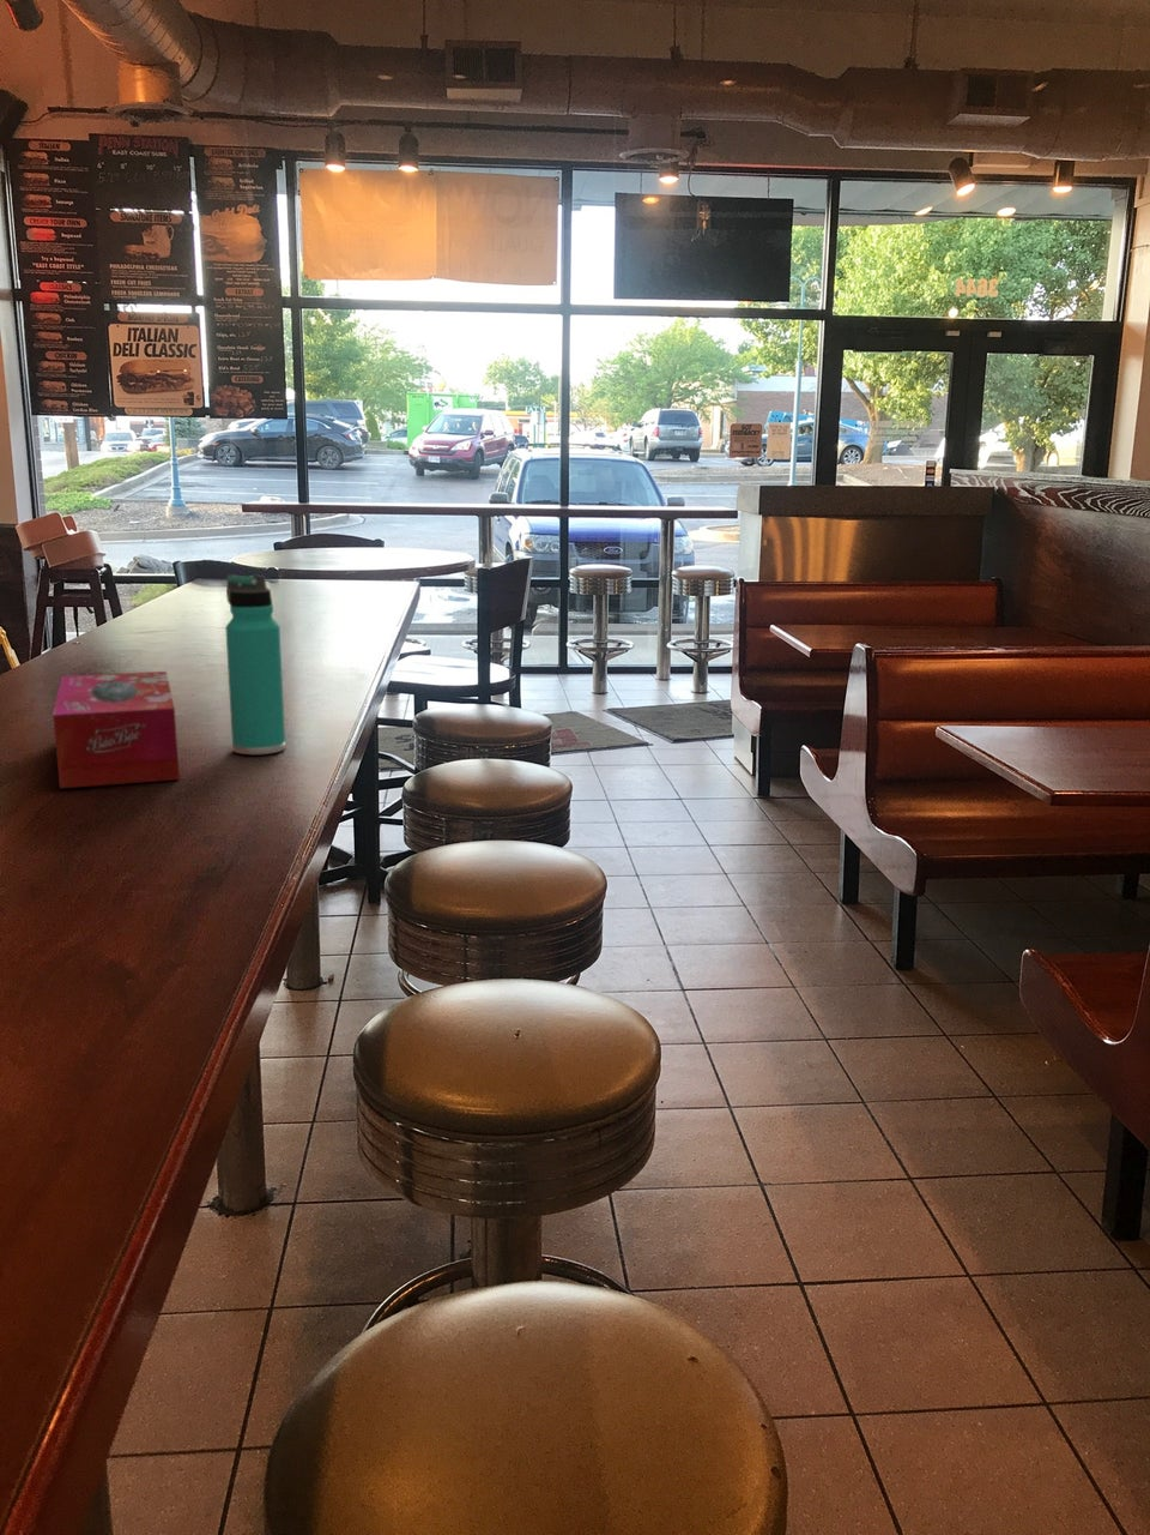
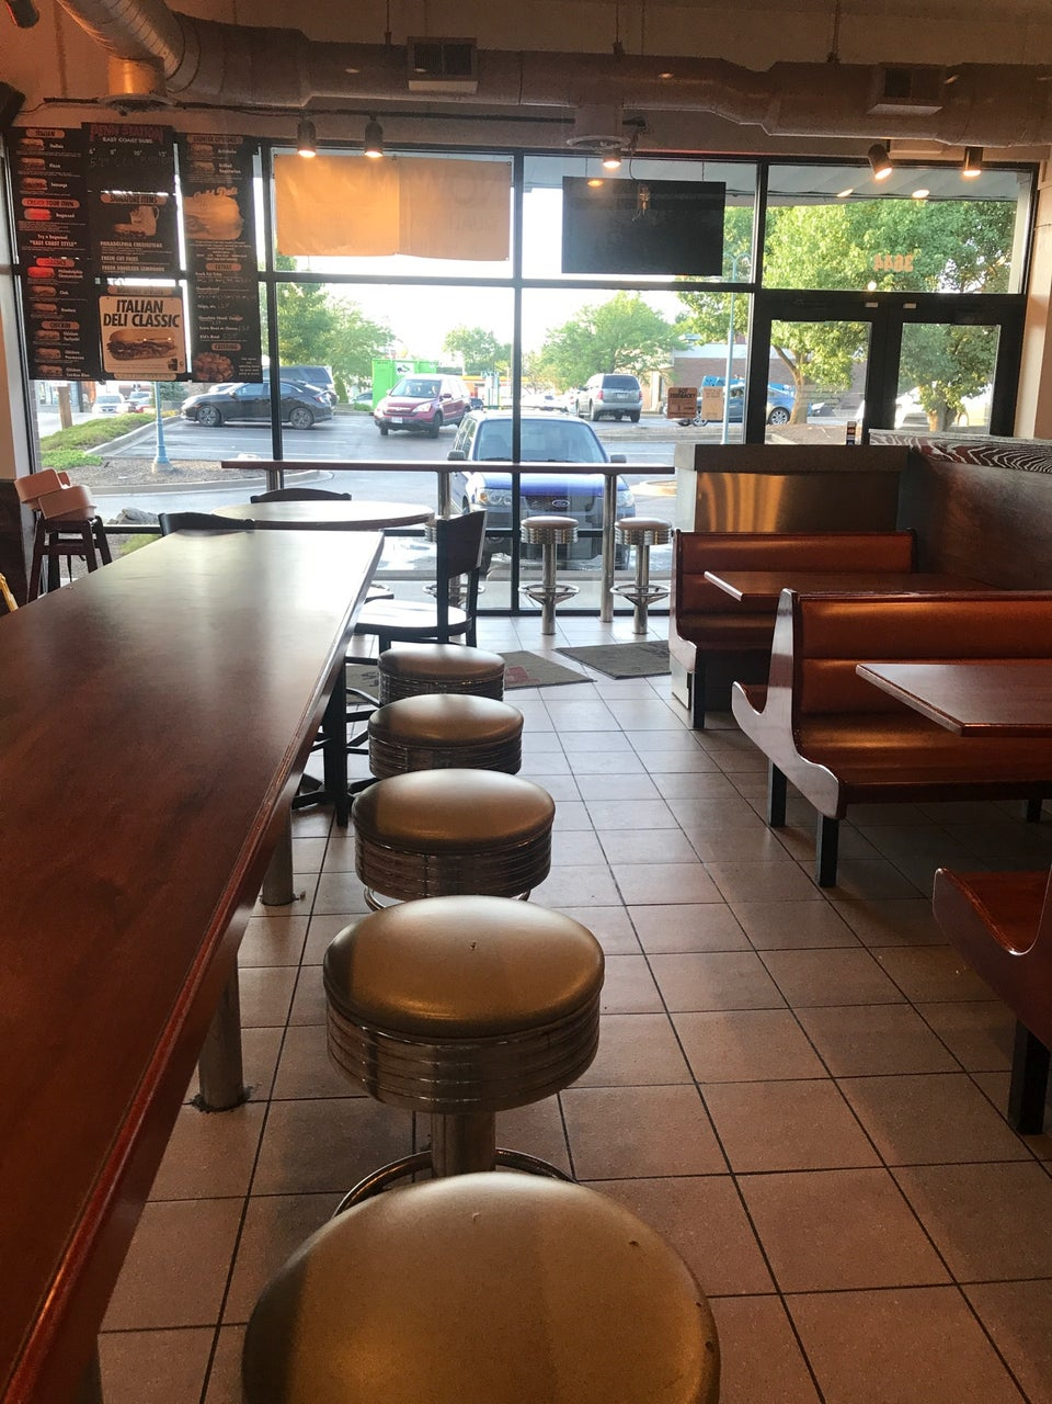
- thermos bottle [223,573,286,755]
- tissue box [52,671,181,789]
